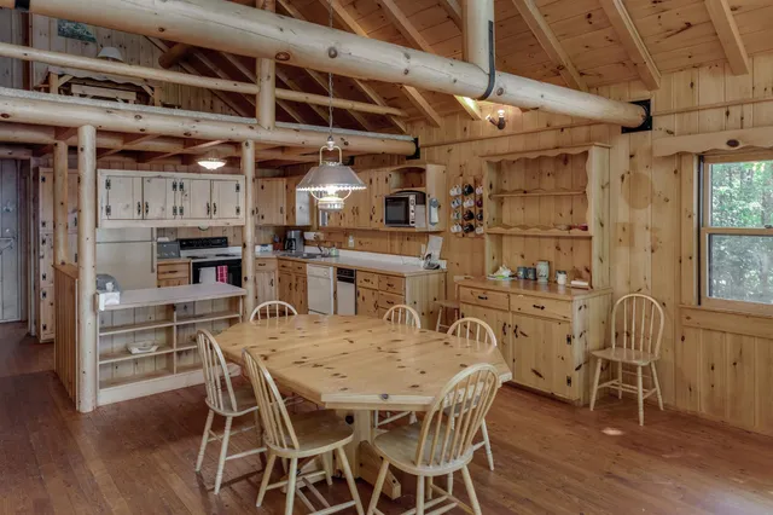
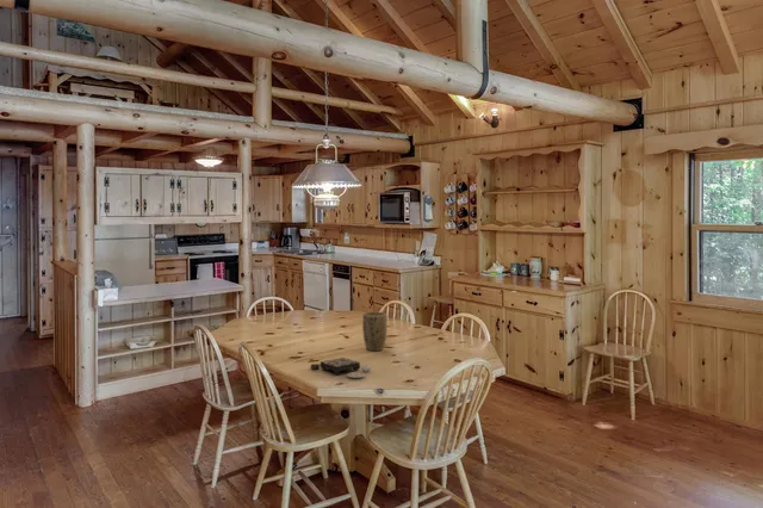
+ plant pot [361,311,387,352]
+ board game [309,357,372,379]
